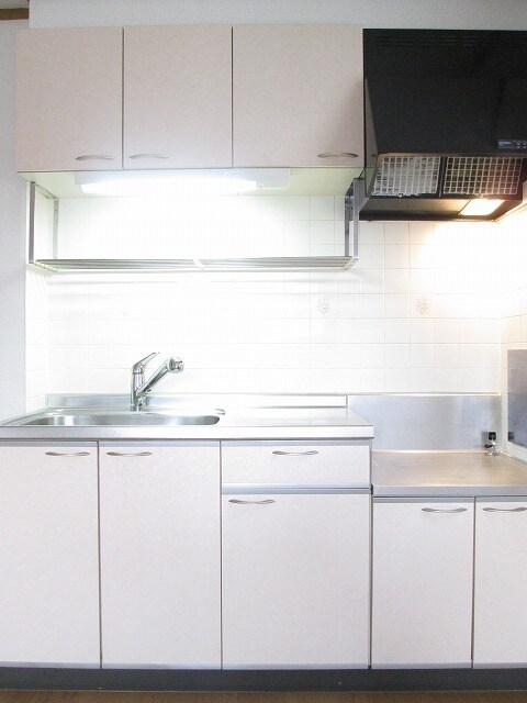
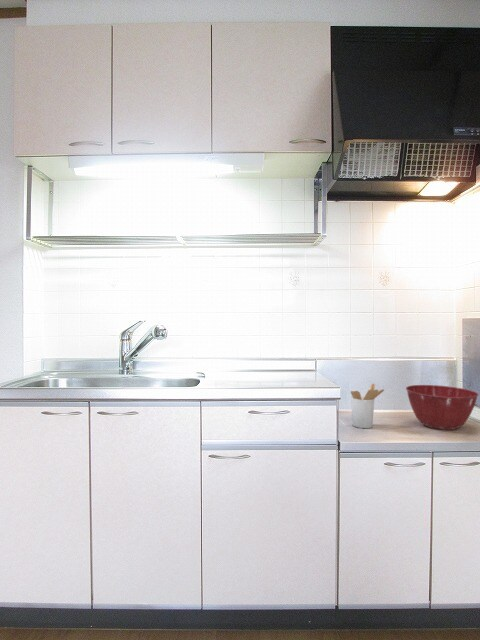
+ mixing bowl [405,384,480,431]
+ utensil holder [350,383,385,429]
